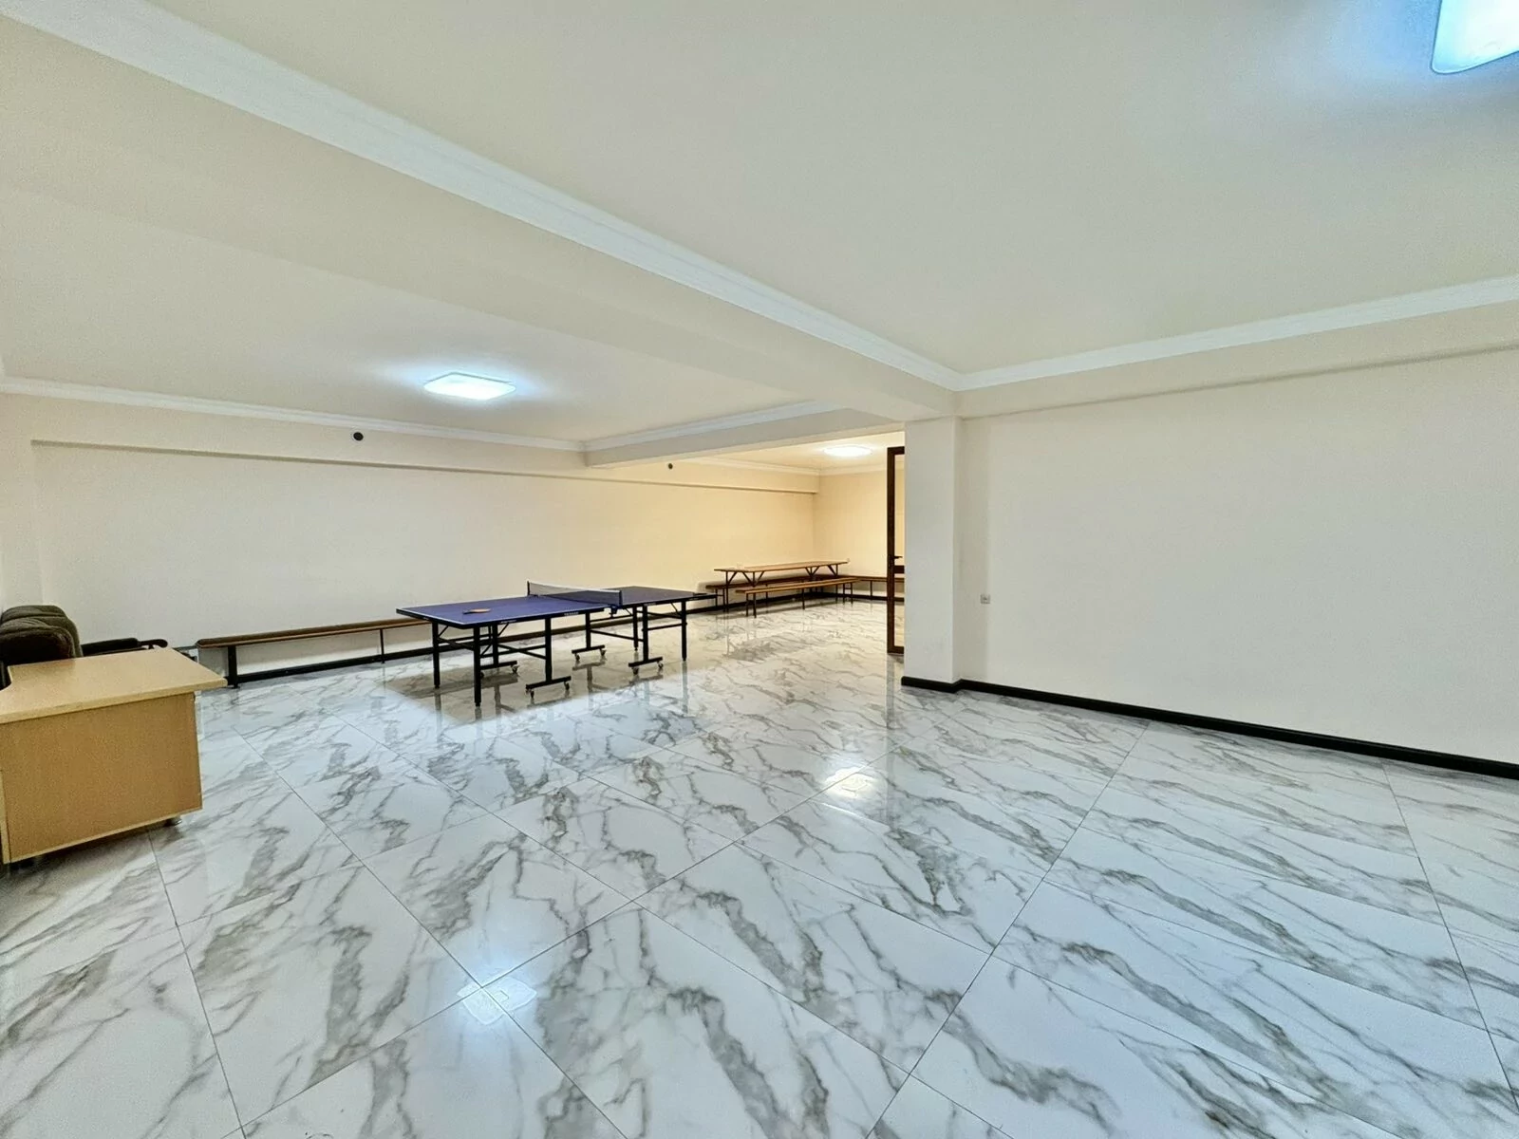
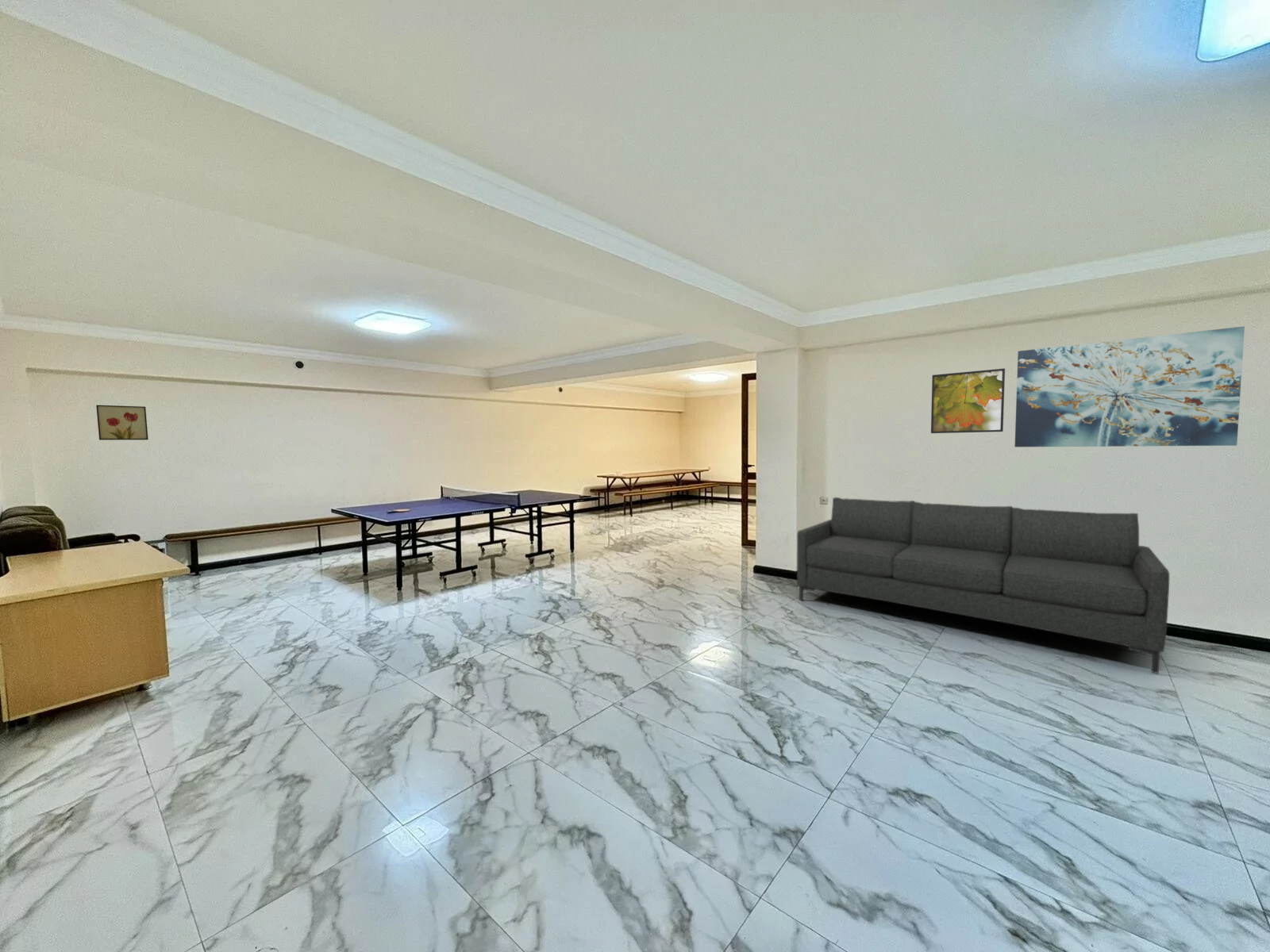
+ wall art [1014,325,1245,447]
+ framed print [930,367,1006,434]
+ sofa [796,497,1170,674]
+ wall art [95,405,149,441]
